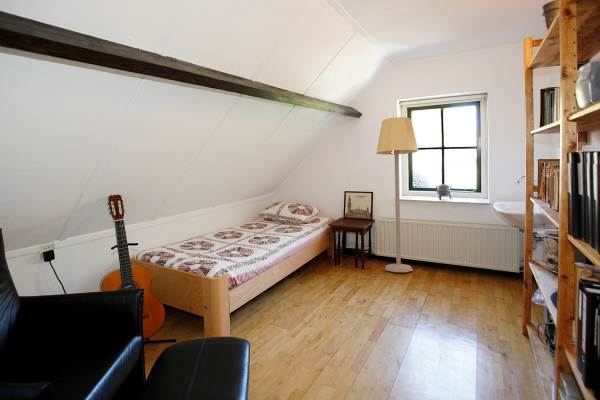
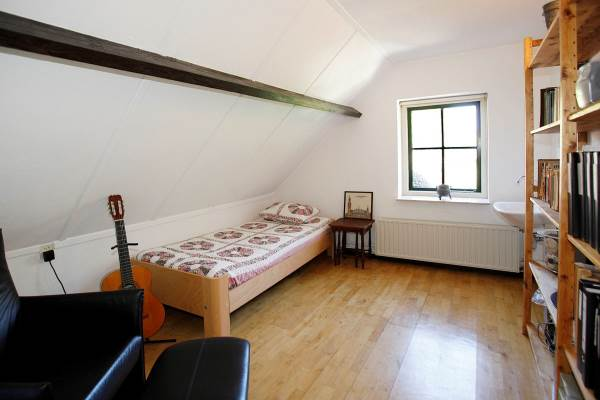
- lamp [375,116,419,273]
